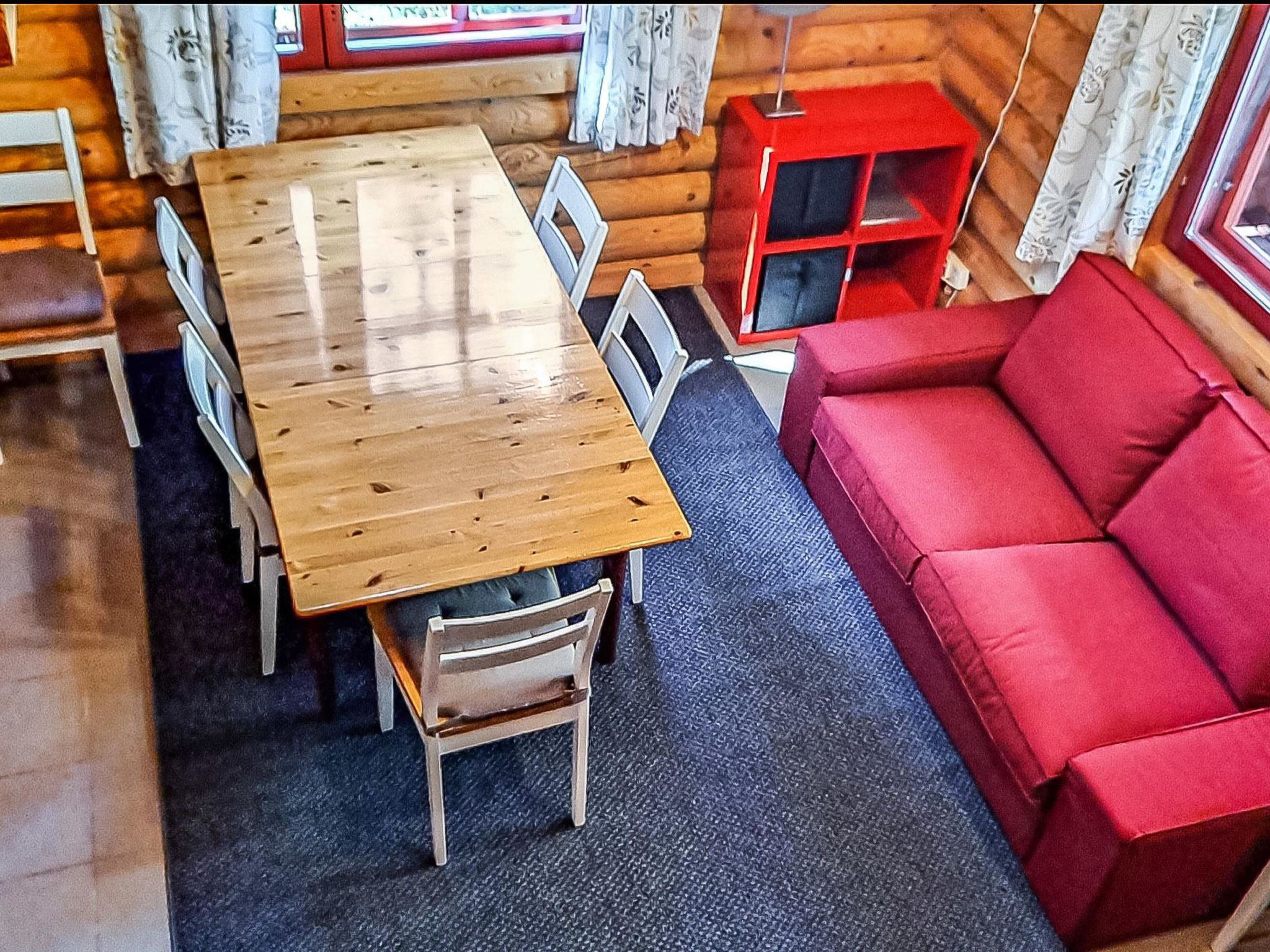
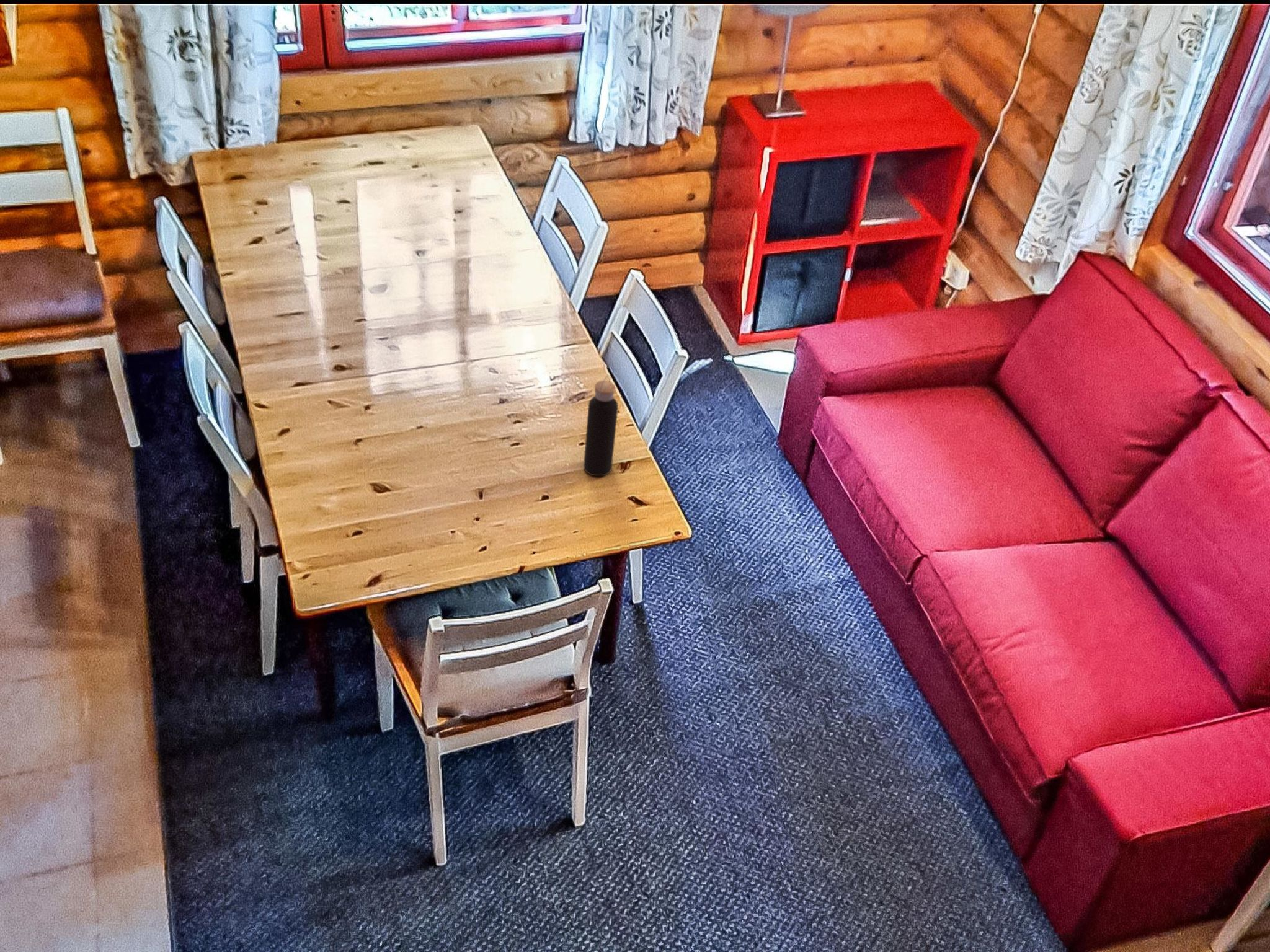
+ water bottle [583,374,619,477]
